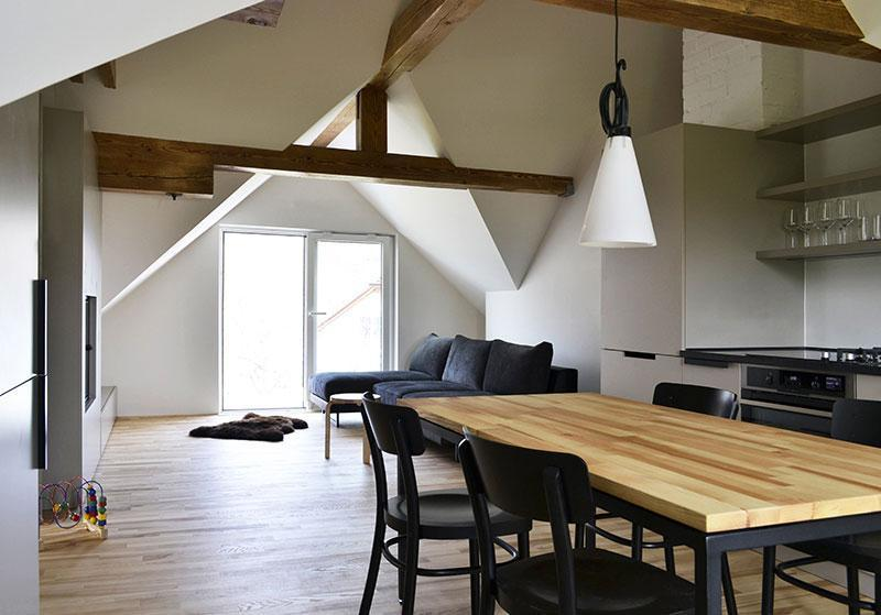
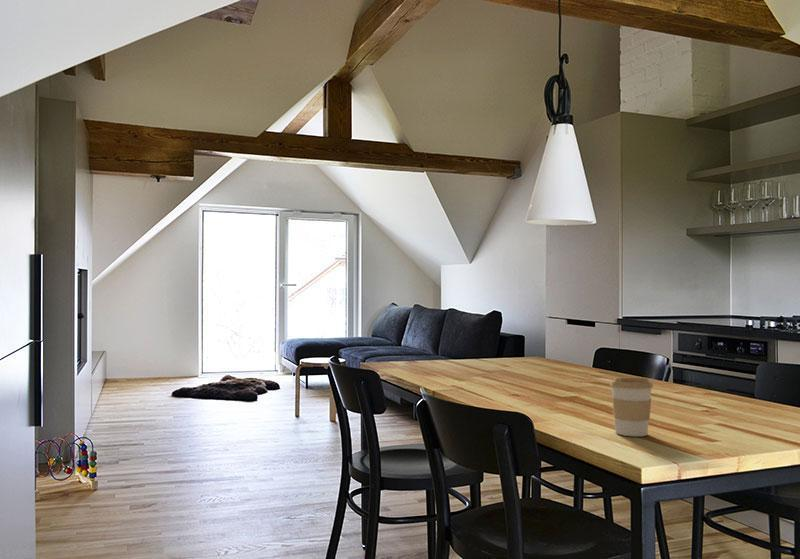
+ coffee cup [609,377,654,437]
